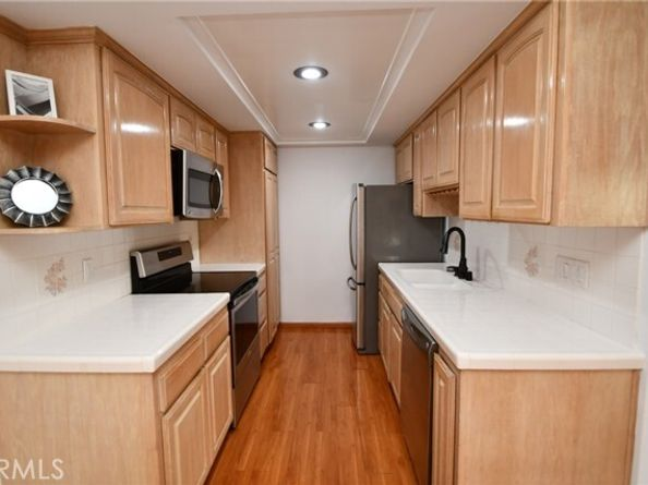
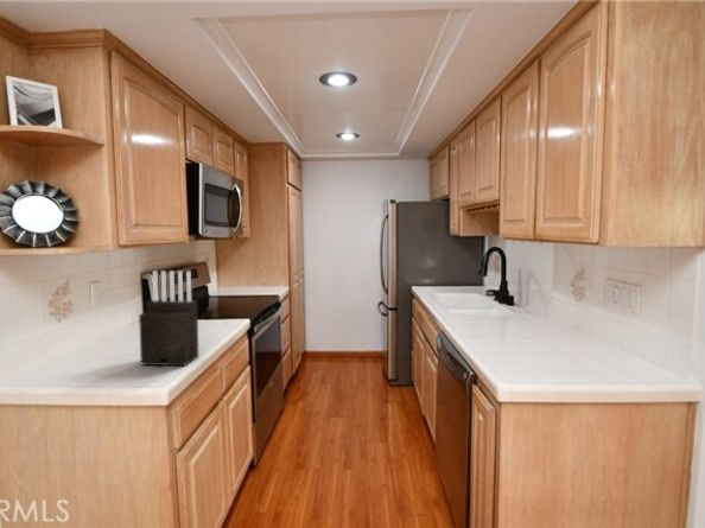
+ knife block [138,269,199,368]
